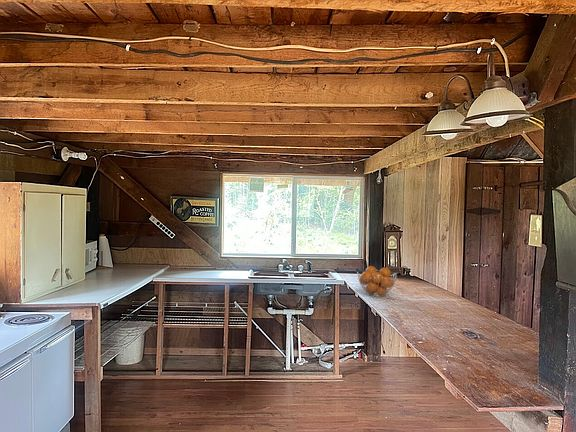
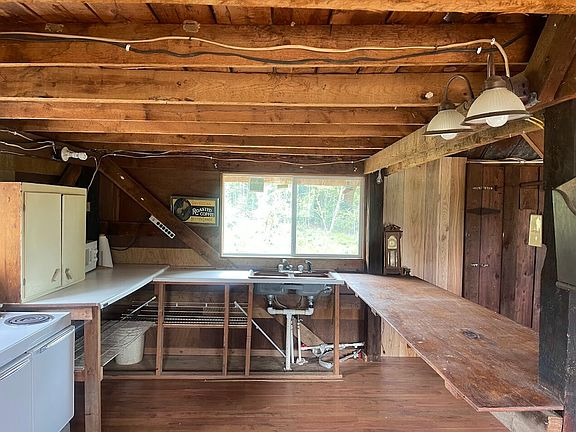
- fruit basket [356,265,398,298]
